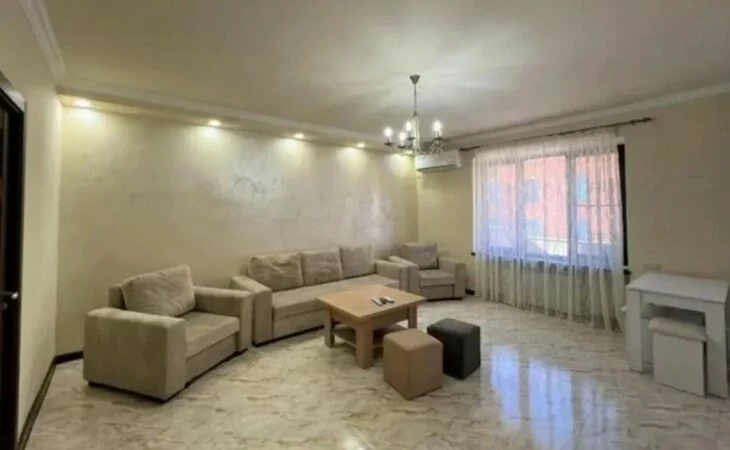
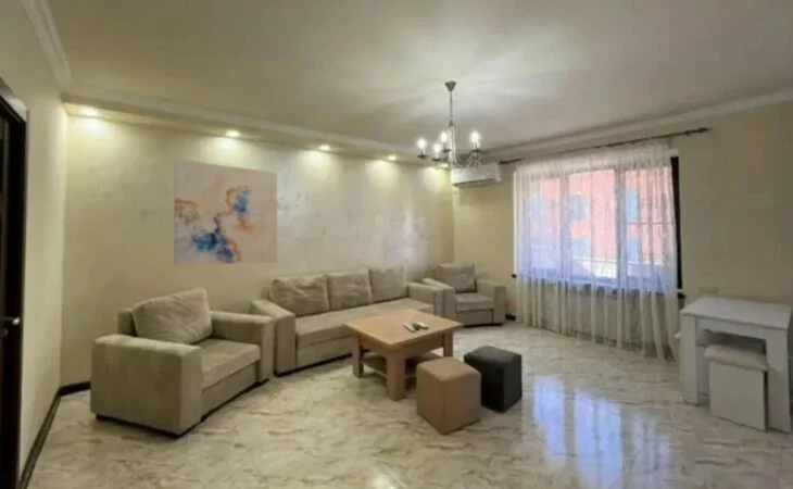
+ wall art [173,158,278,266]
